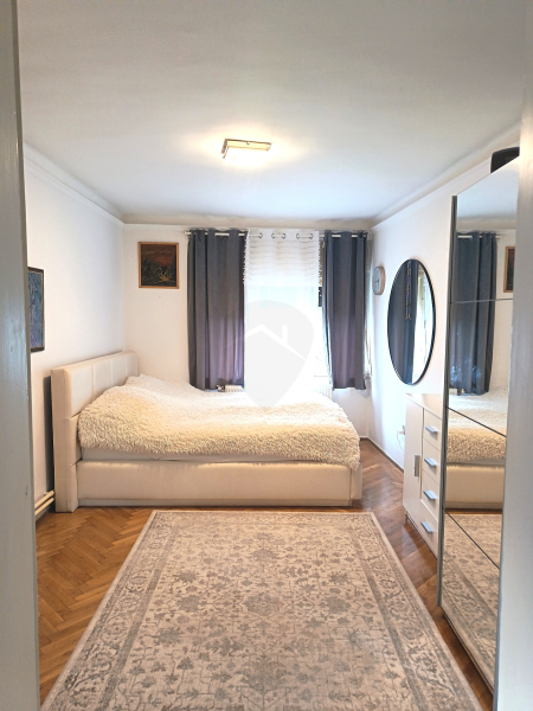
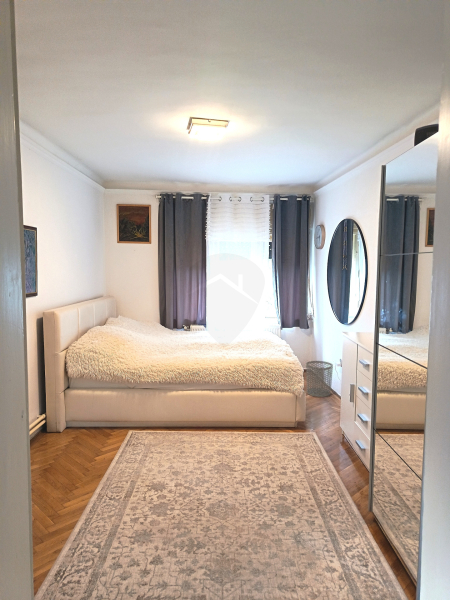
+ waste bin [305,360,334,398]
